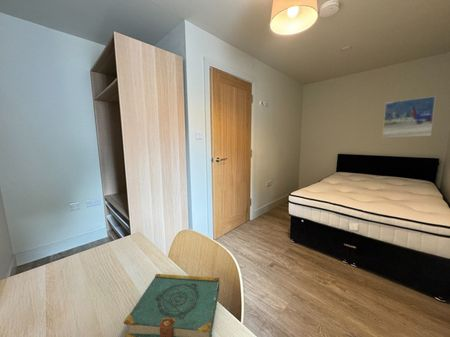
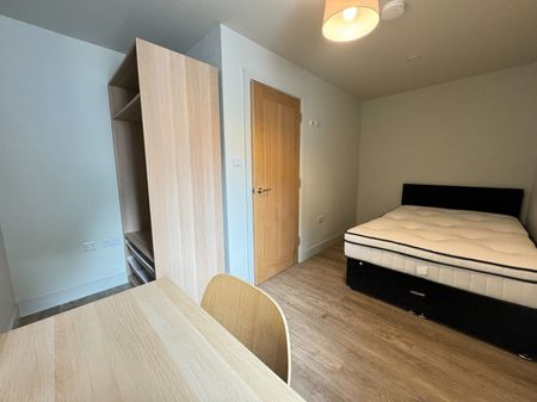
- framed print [382,95,436,138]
- book [123,273,220,337]
